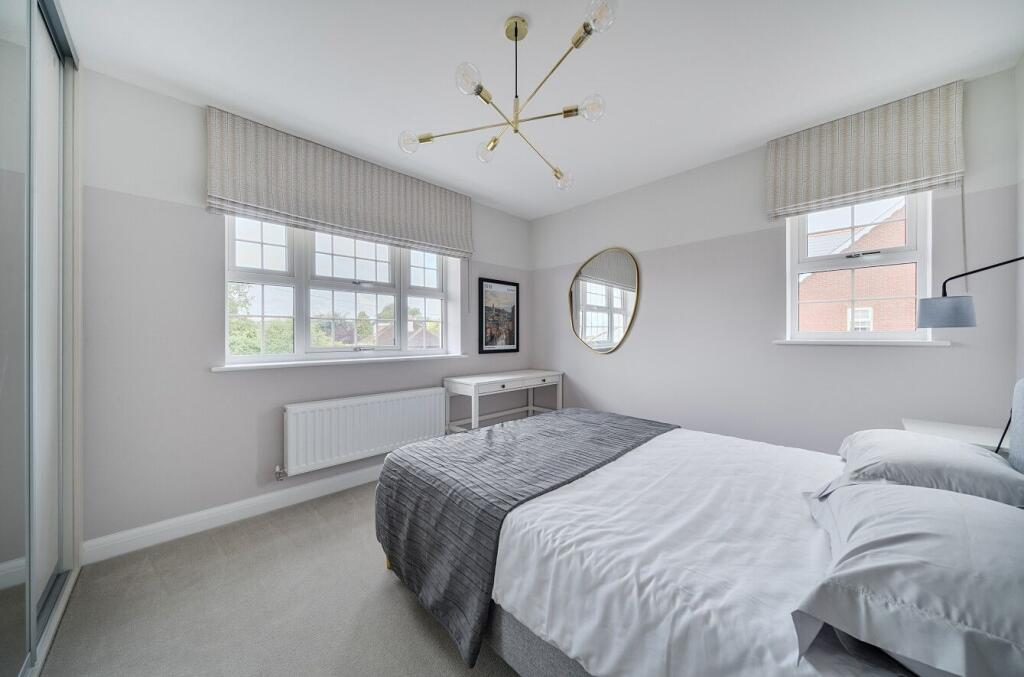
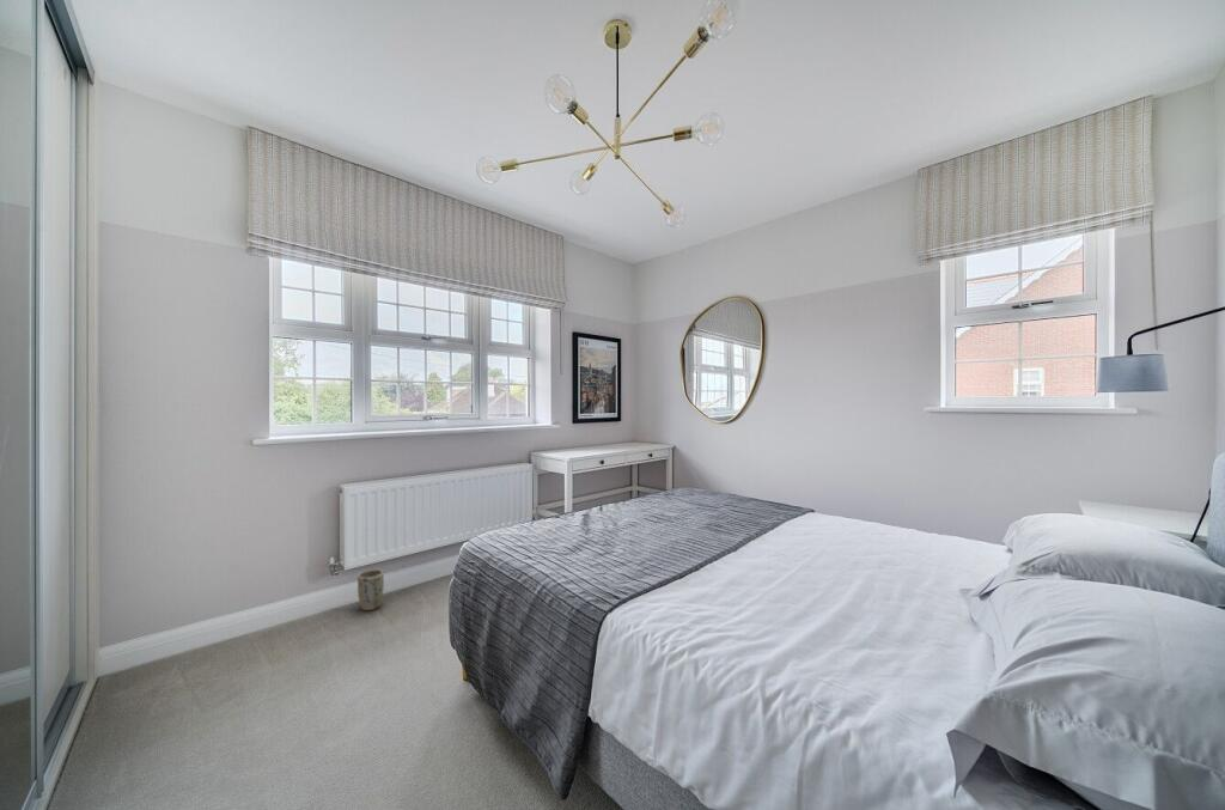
+ plant pot [356,568,385,611]
